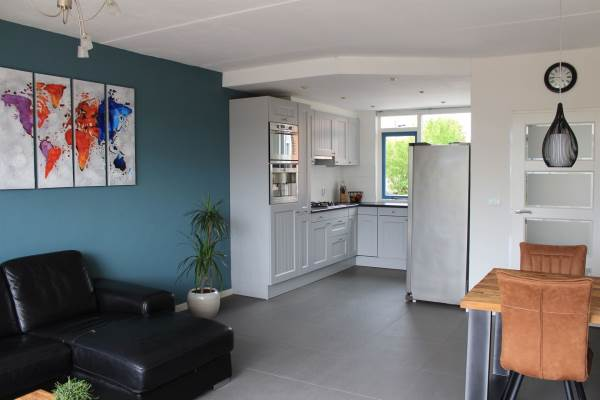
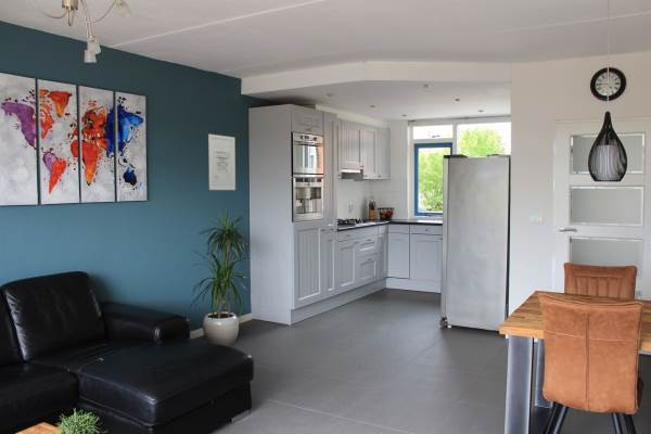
+ wall art [207,133,237,191]
